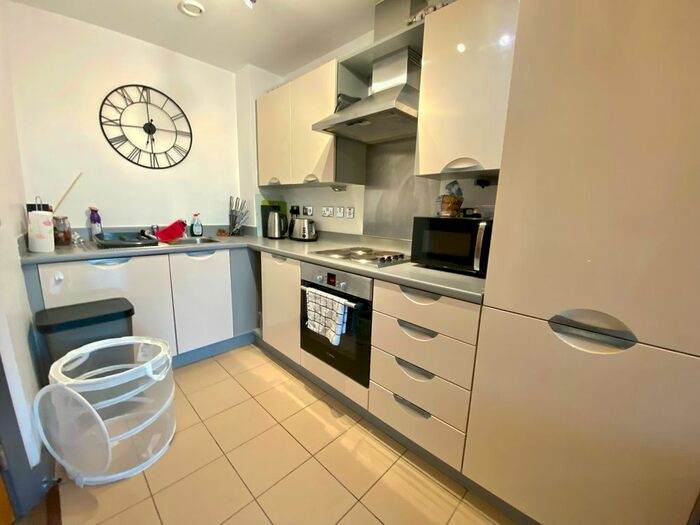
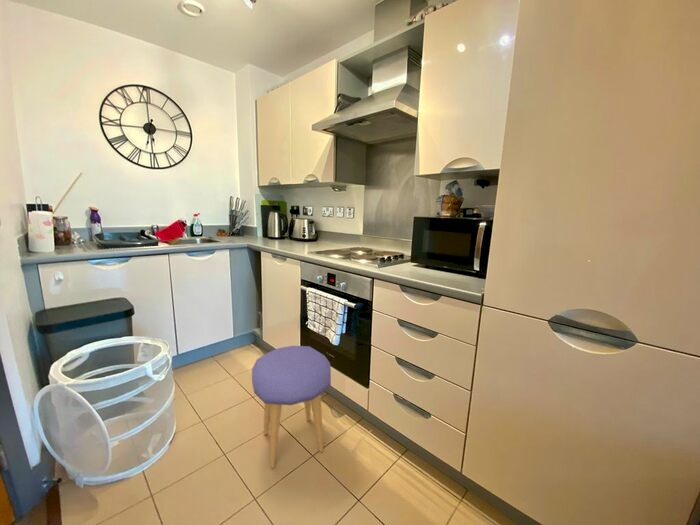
+ stool [251,345,332,469]
